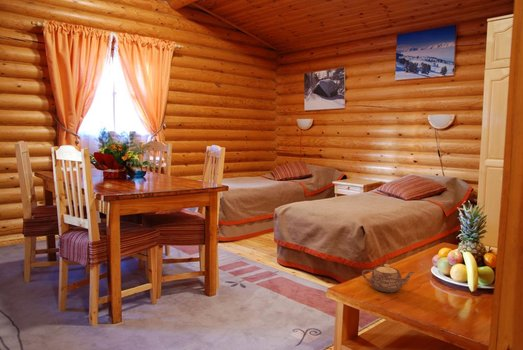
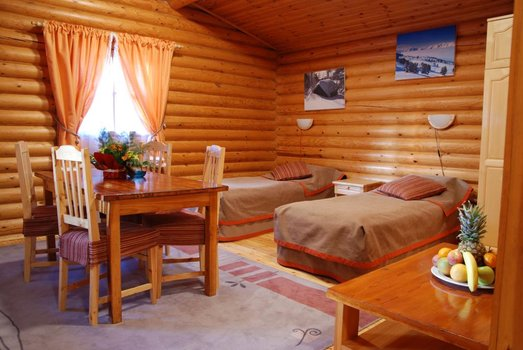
- teapot [361,263,416,293]
